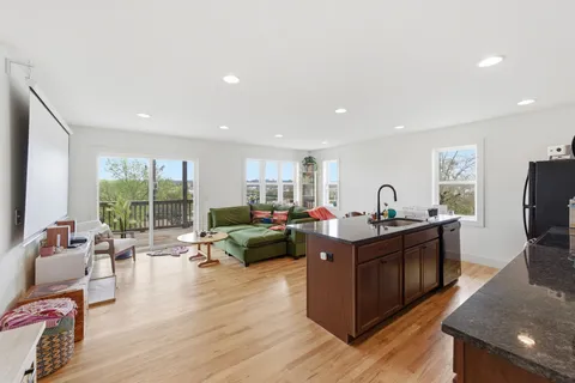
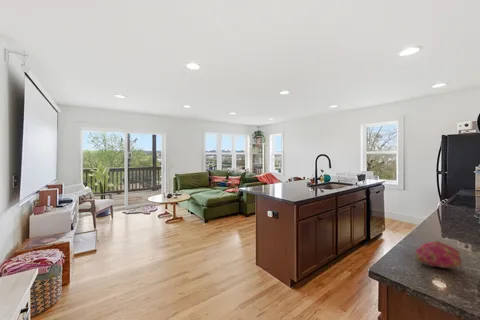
+ fruit [414,240,463,269]
